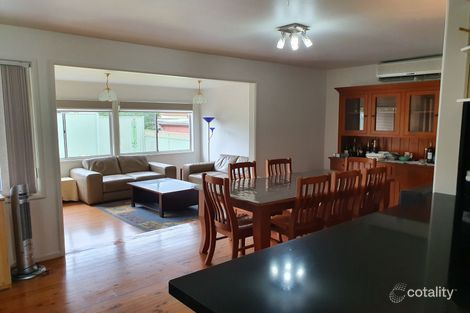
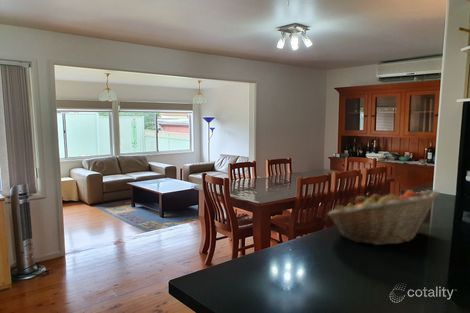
+ fruit basket [327,189,440,246]
